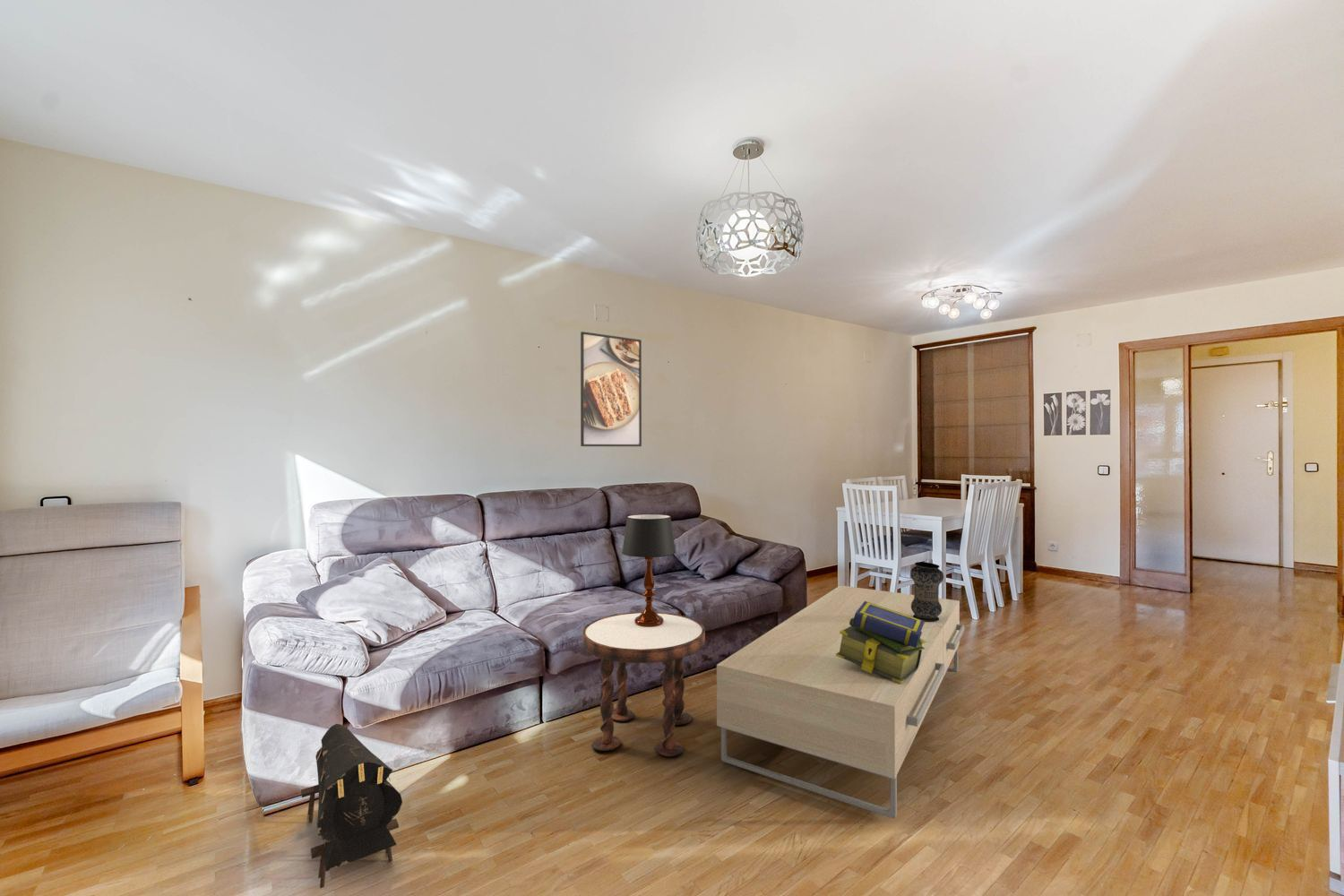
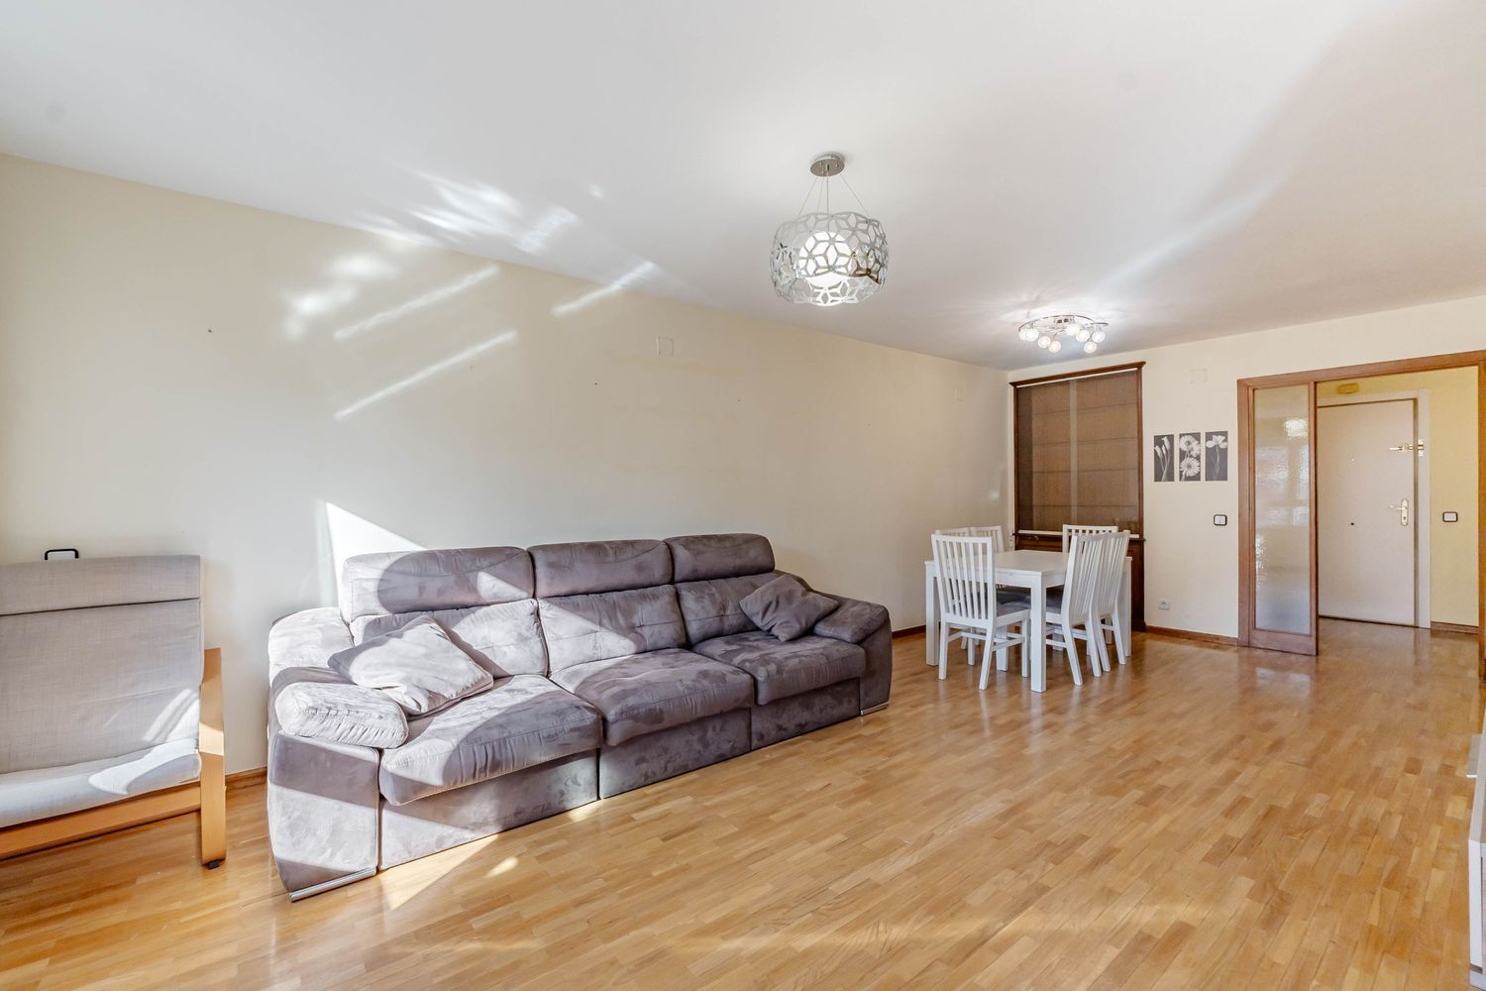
- coffee table [716,585,965,820]
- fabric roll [300,723,403,889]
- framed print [580,331,642,447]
- table lamp [621,513,676,627]
- side table [582,611,706,757]
- vase [909,561,944,622]
- stack of books [836,601,926,684]
